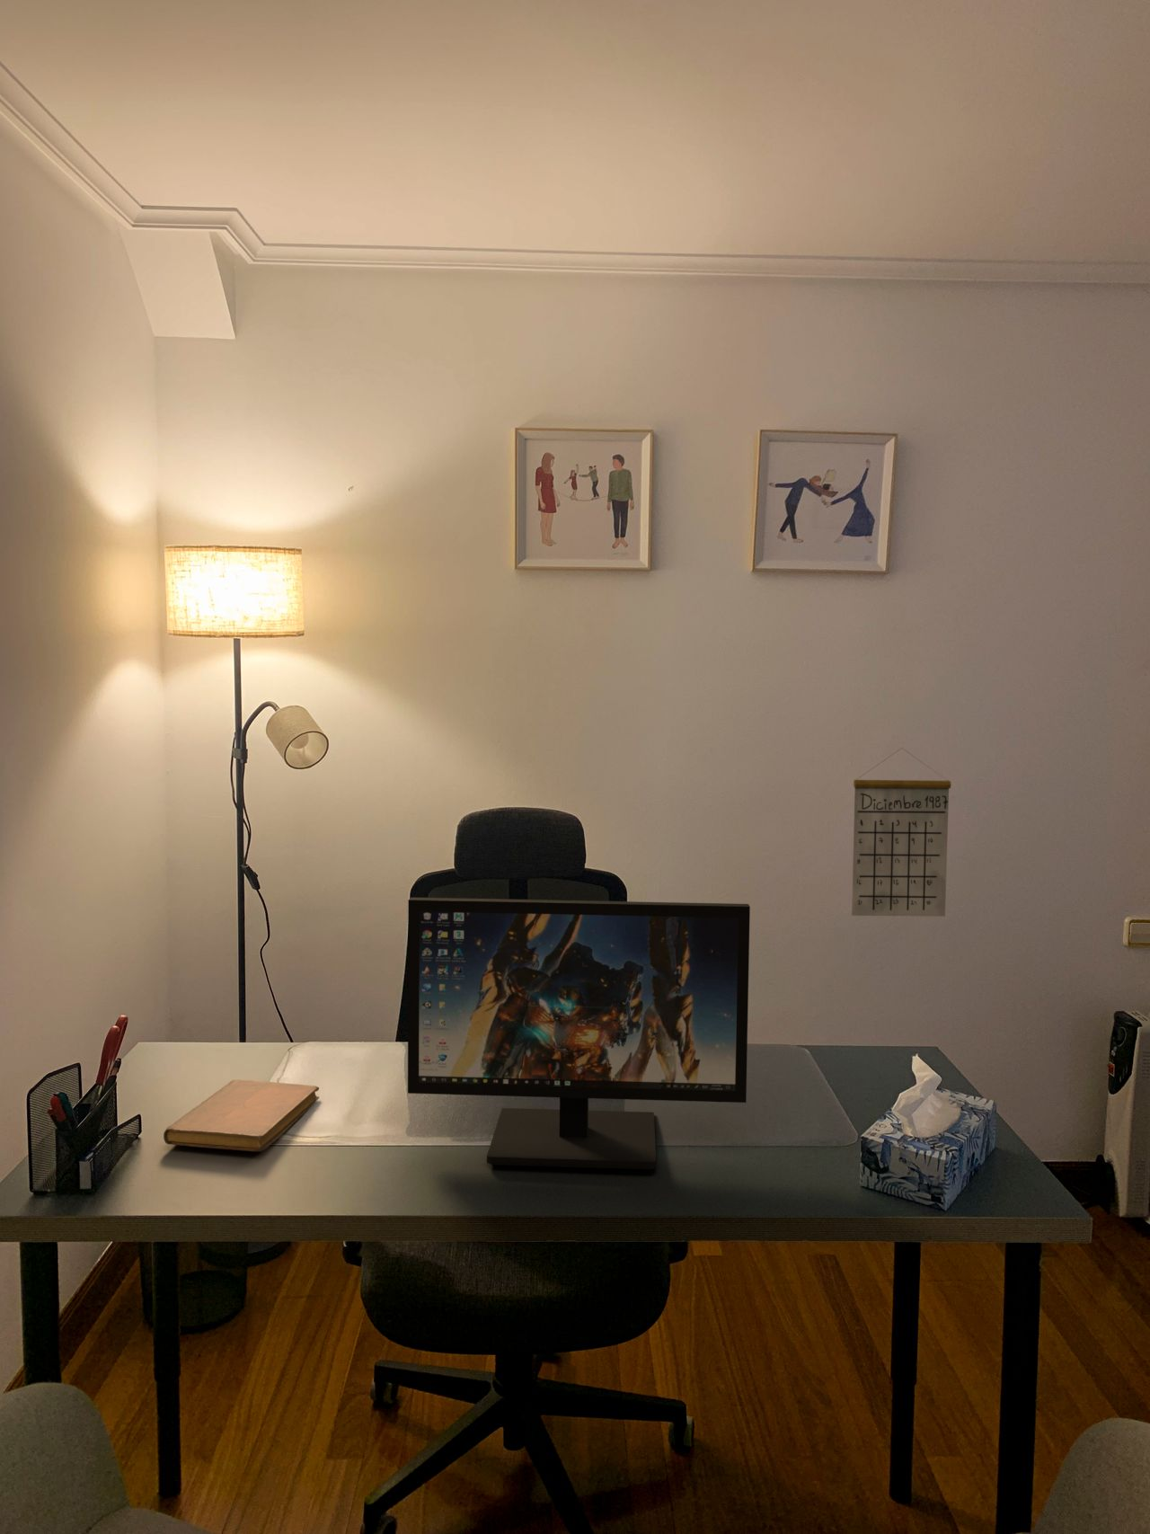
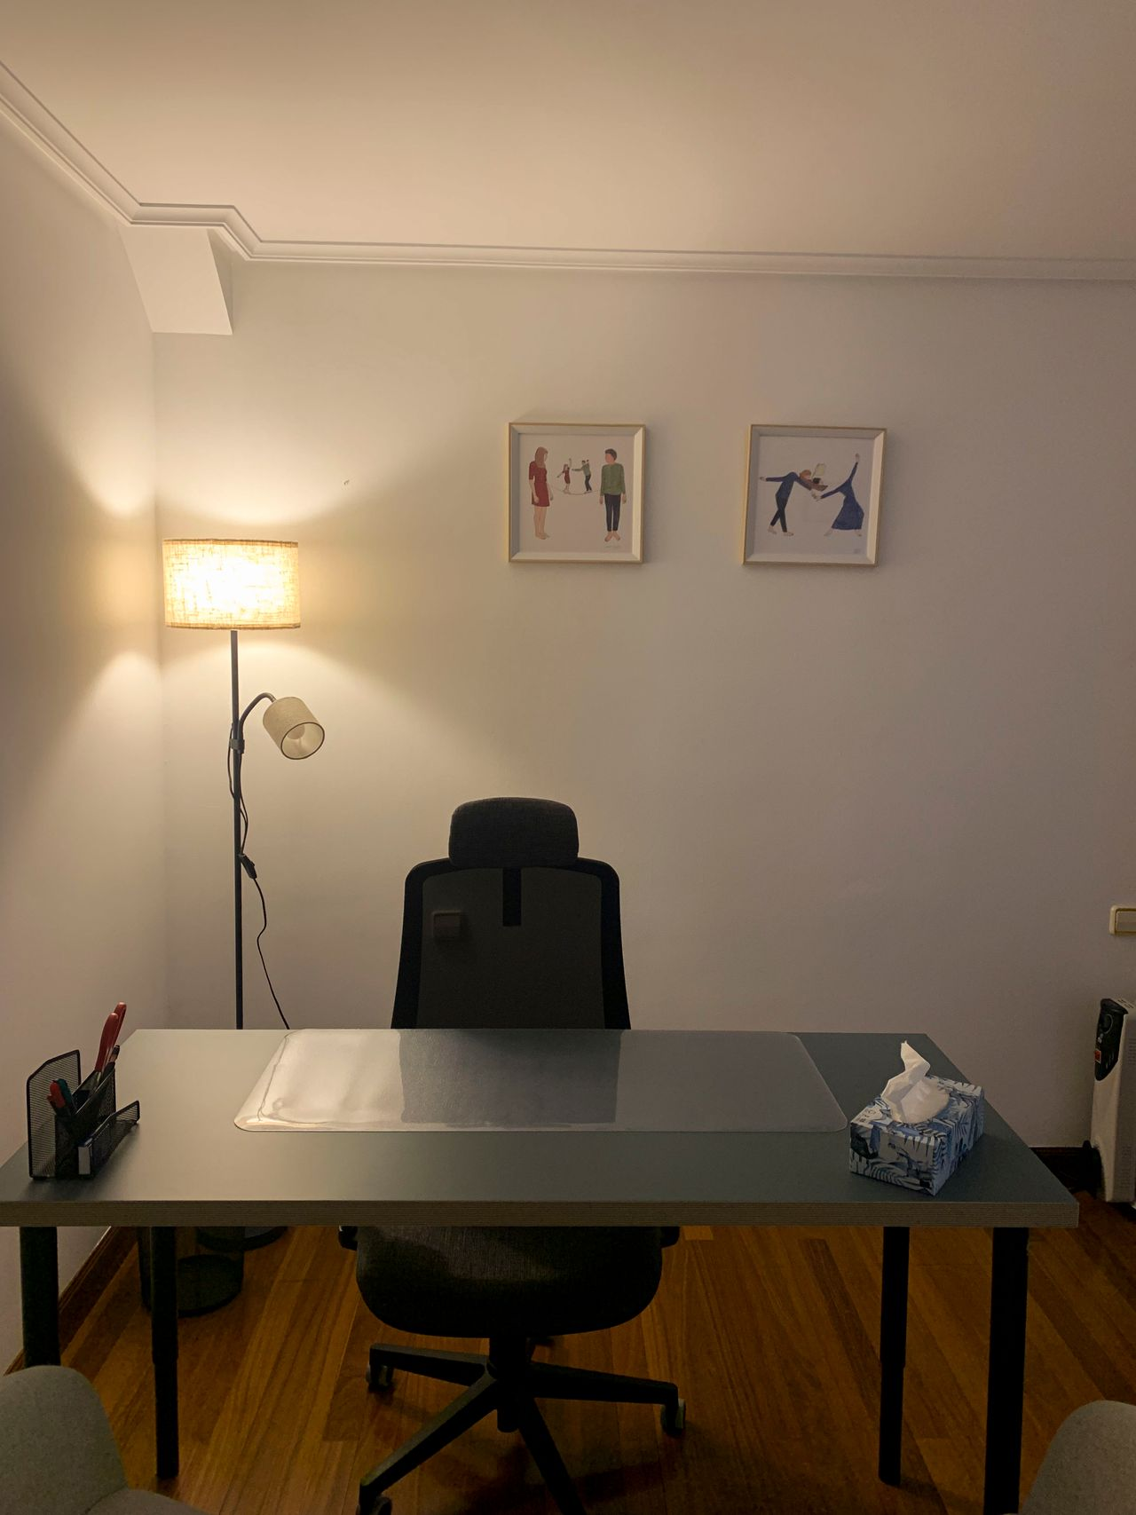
- calendar [850,746,952,918]
- computer monitor [407,897,751,1170]
- notebook [163,1079,320,1152]
